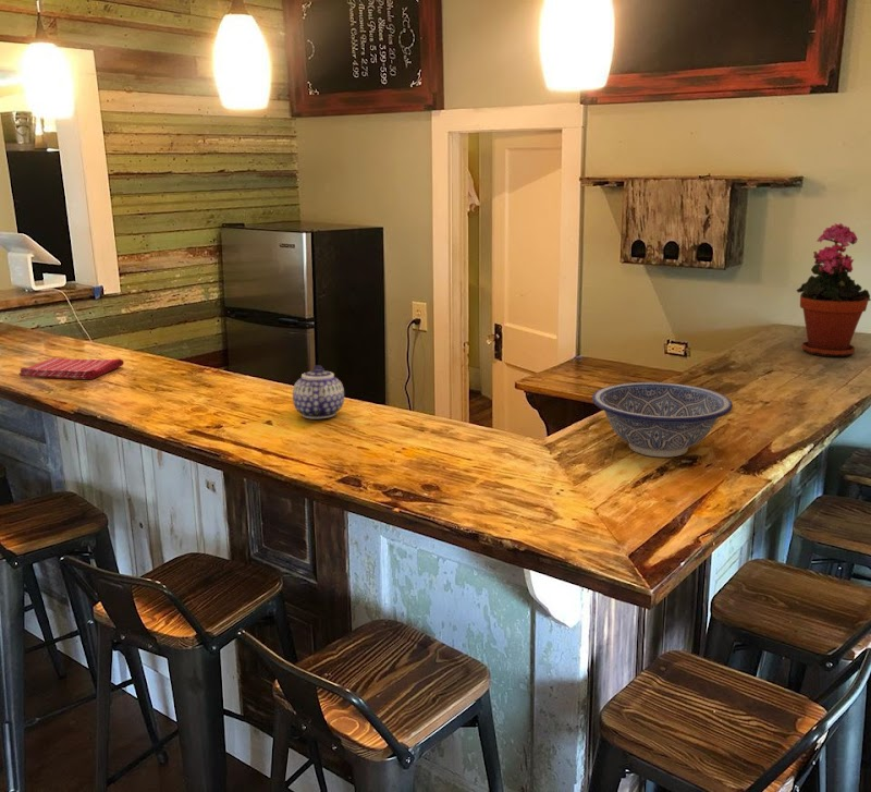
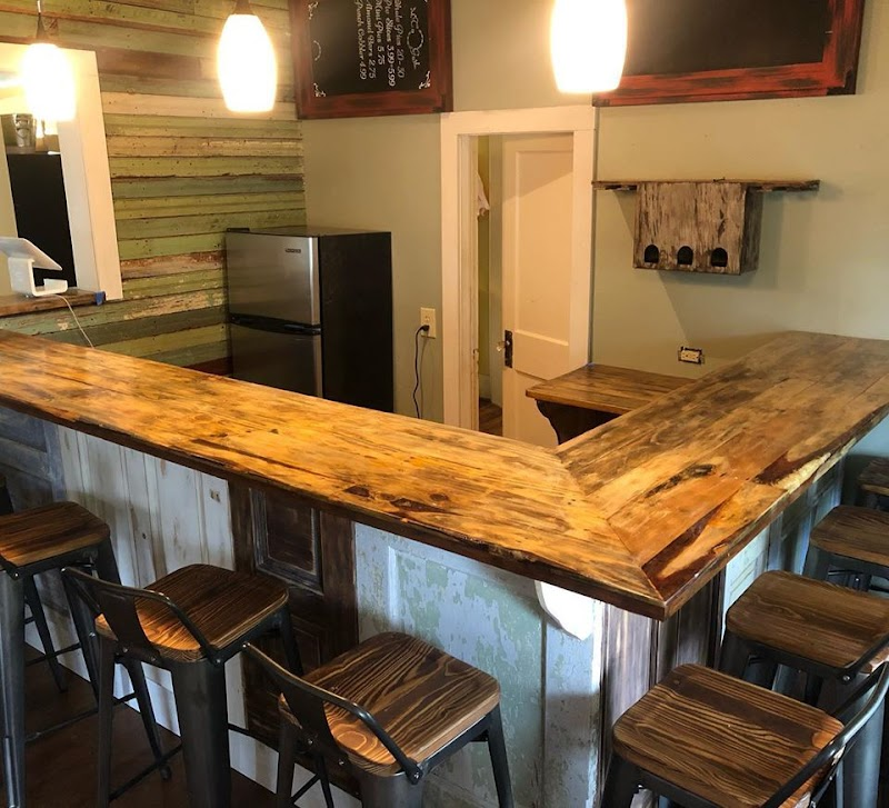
- dish towel [17,357,125,380]
- teapot [292,364,345,419]
- decorative bowl [591,381,734,459]
- potted plant [796,222,871,357]
